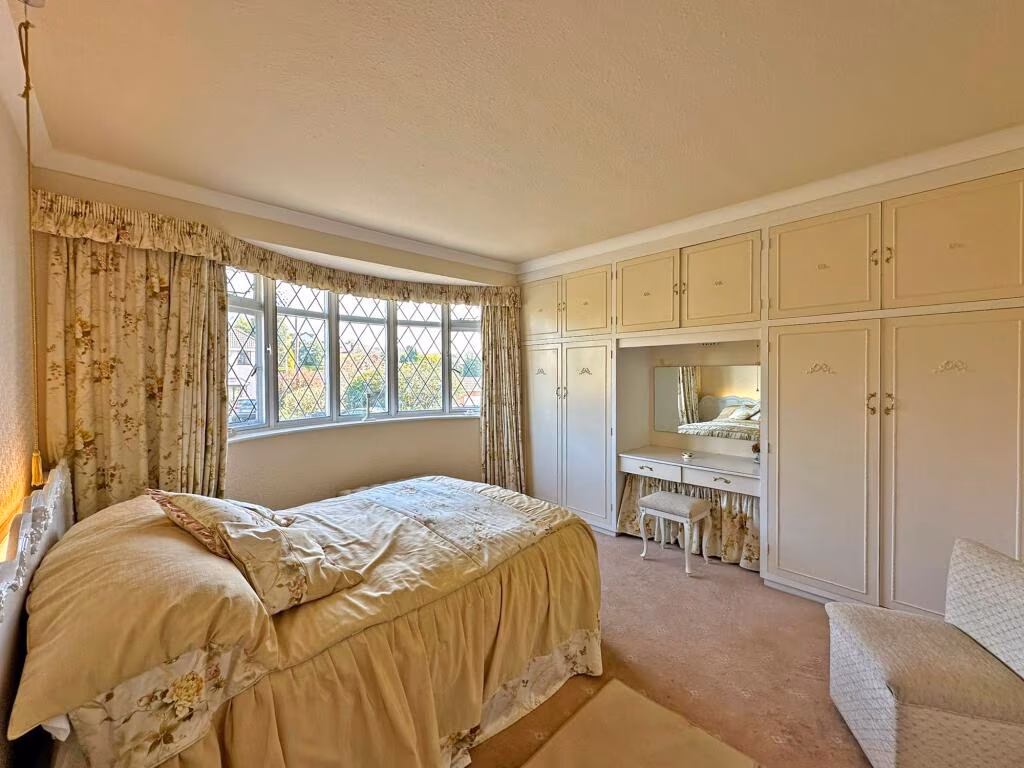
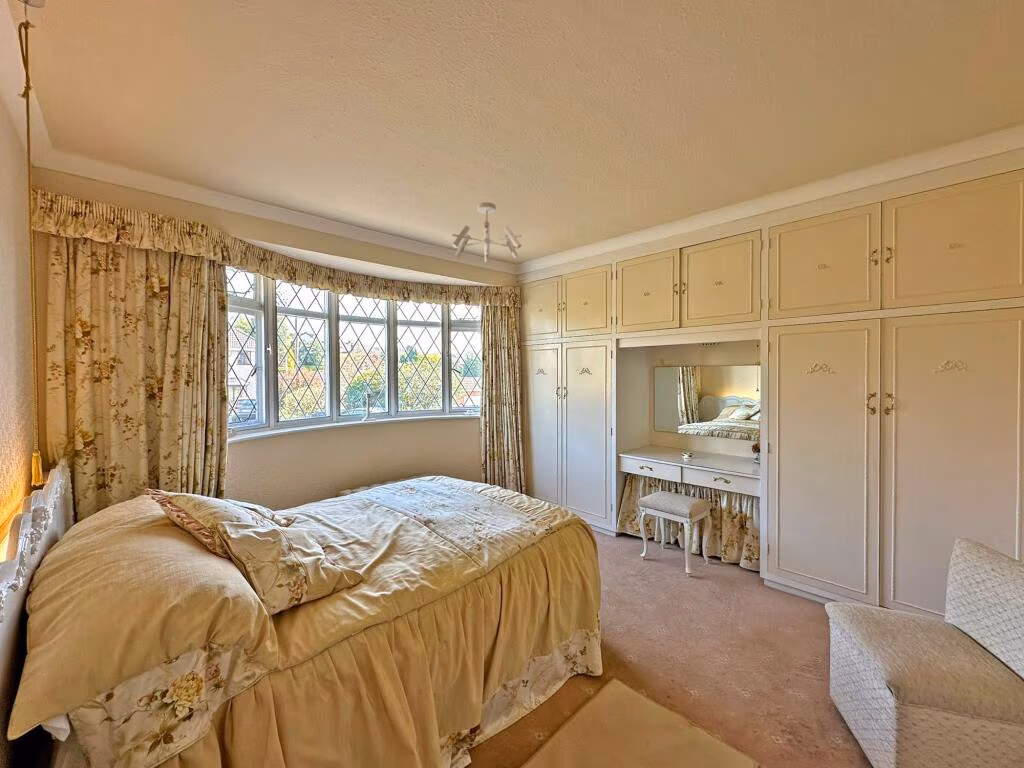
+ ceiling light fixture [451,201,522,263]
